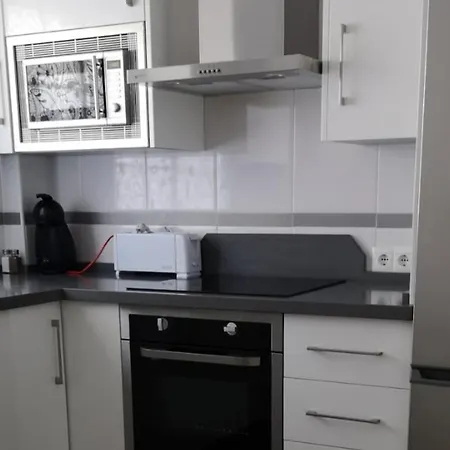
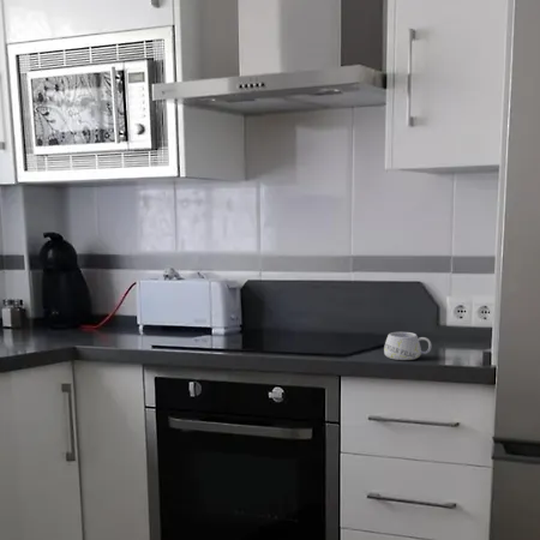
+ mug [383,331,432,361]
